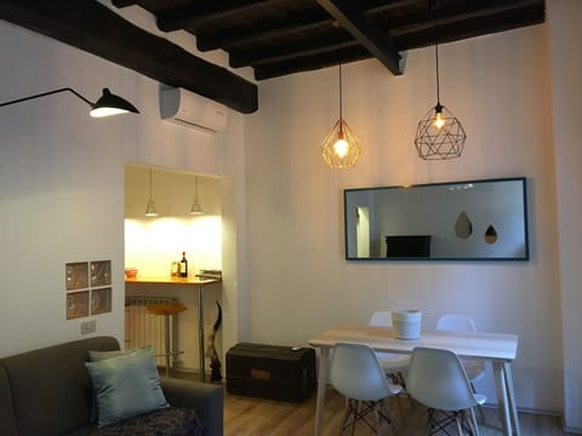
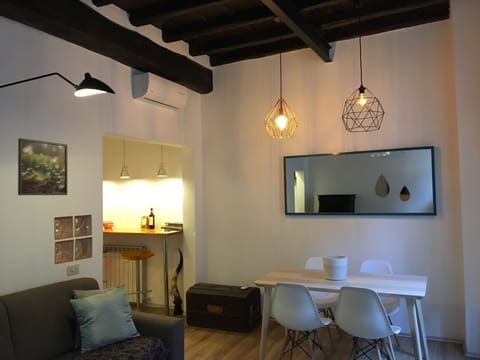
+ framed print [17,137,68,196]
